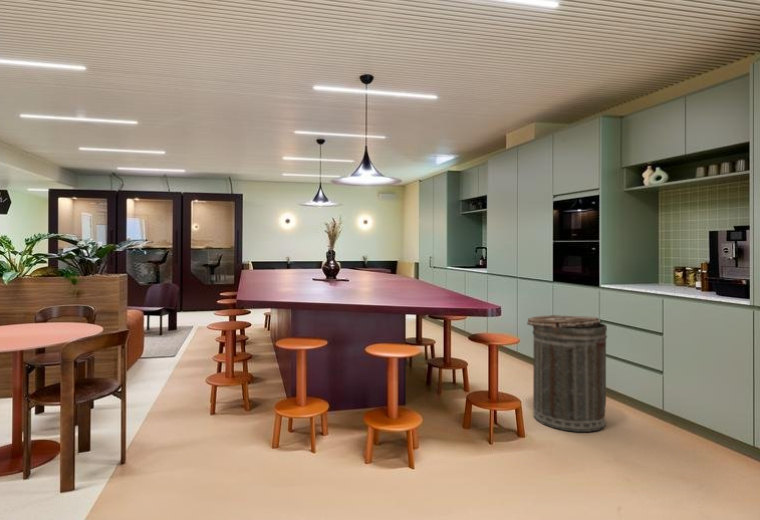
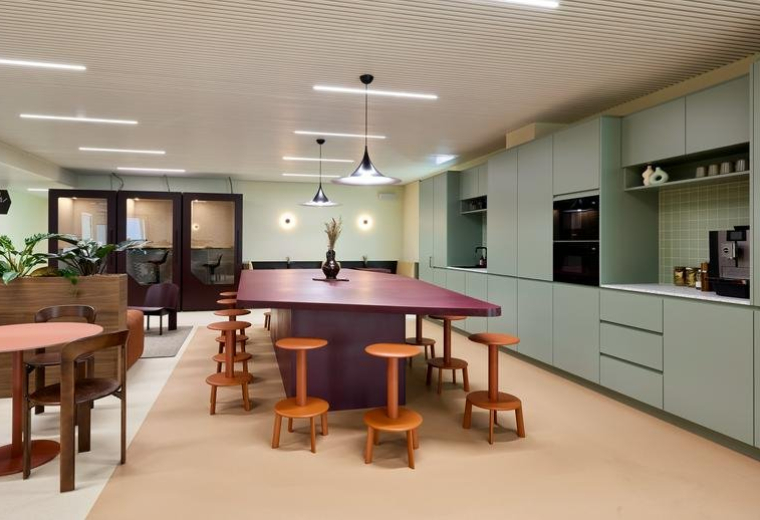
- trash can lid [526,314,608,433]
